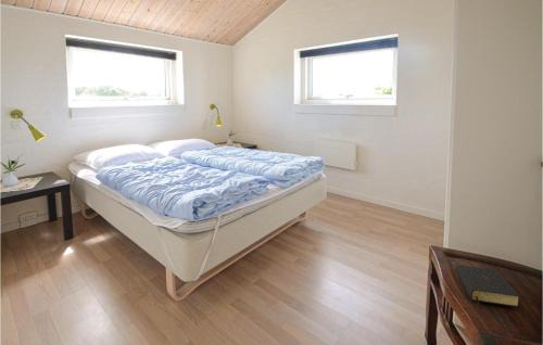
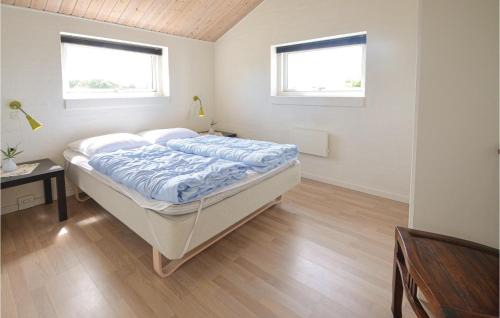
- bible [455,264,520,310]
